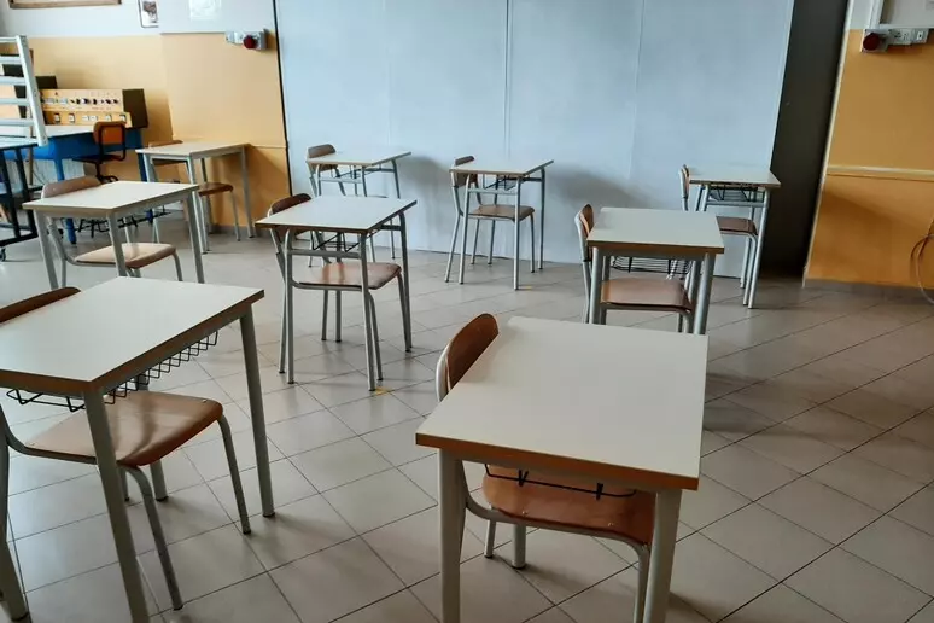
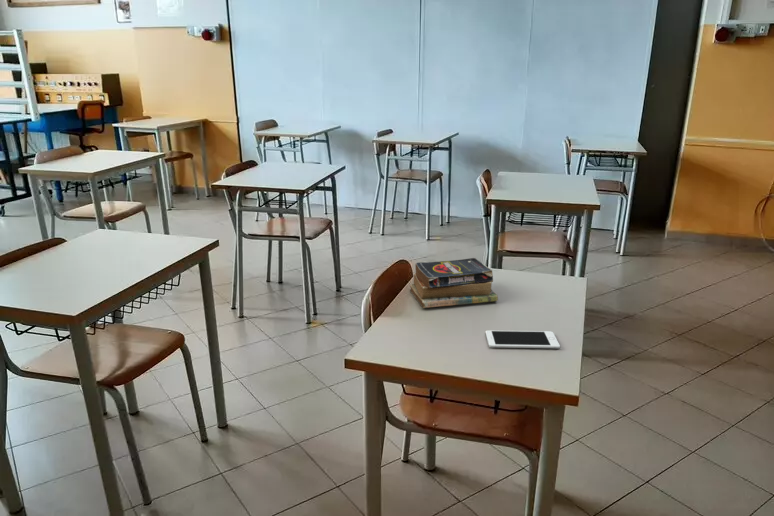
+ book [409,257,499,309]
+ cell phone [485,329,561,349]
